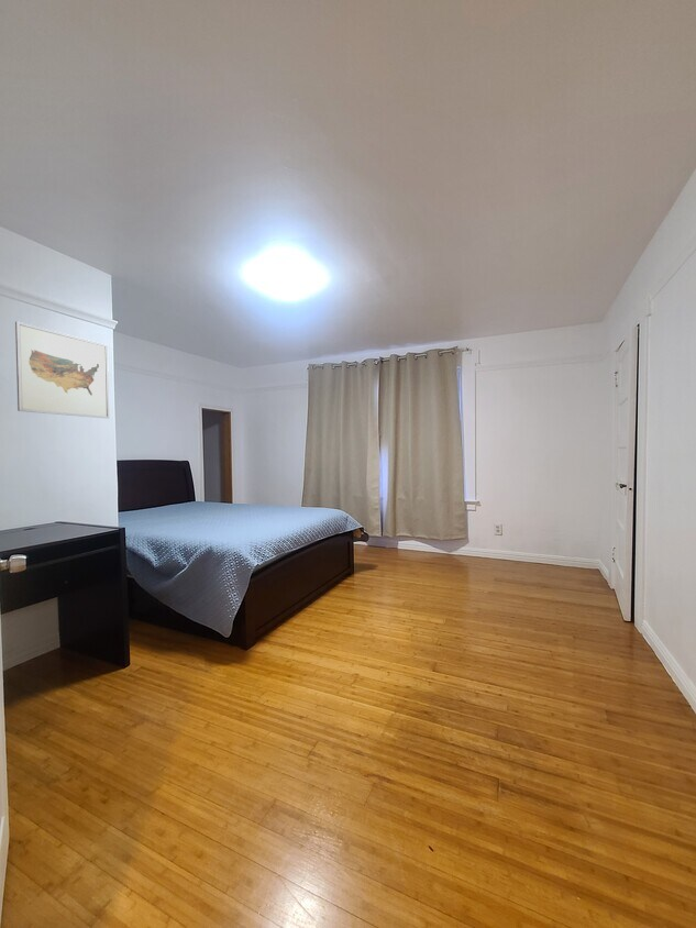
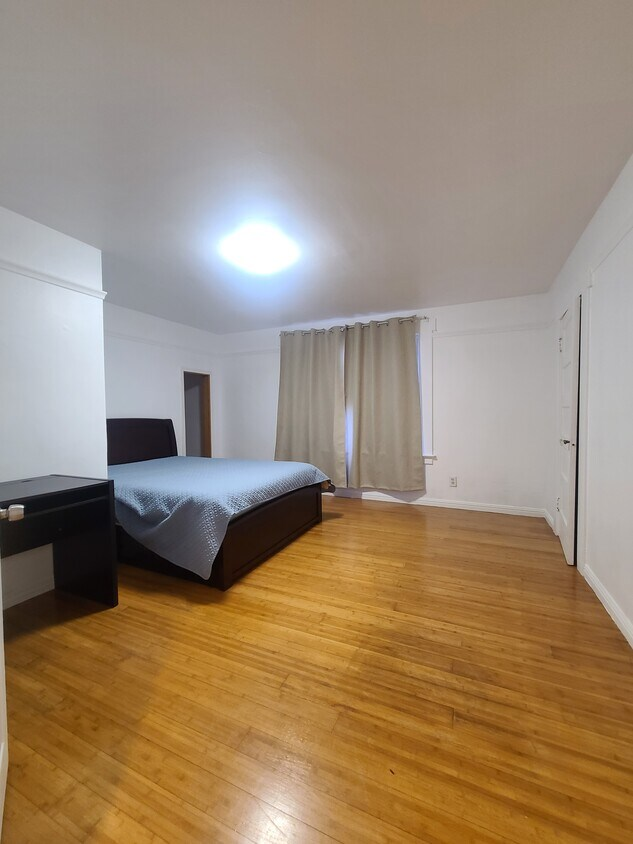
- wall art [14,320,111,420]
